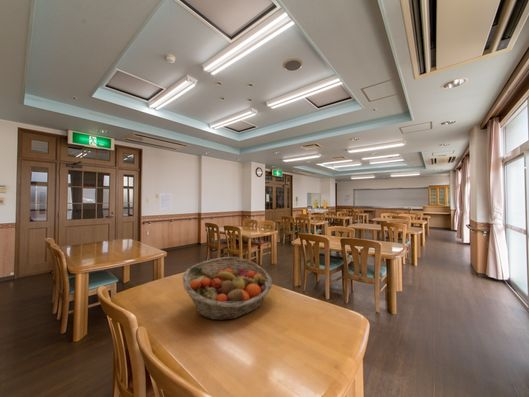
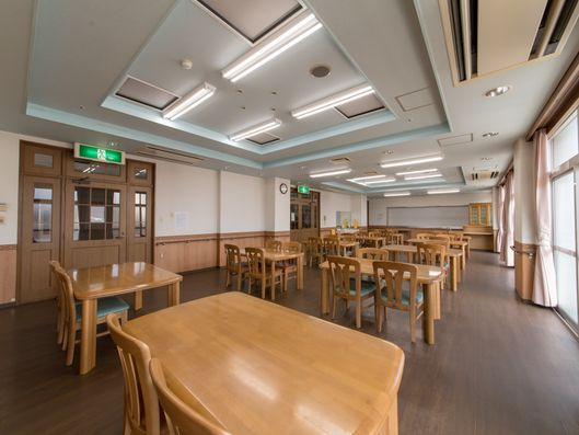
- fruit basket [181,256,273,321]
